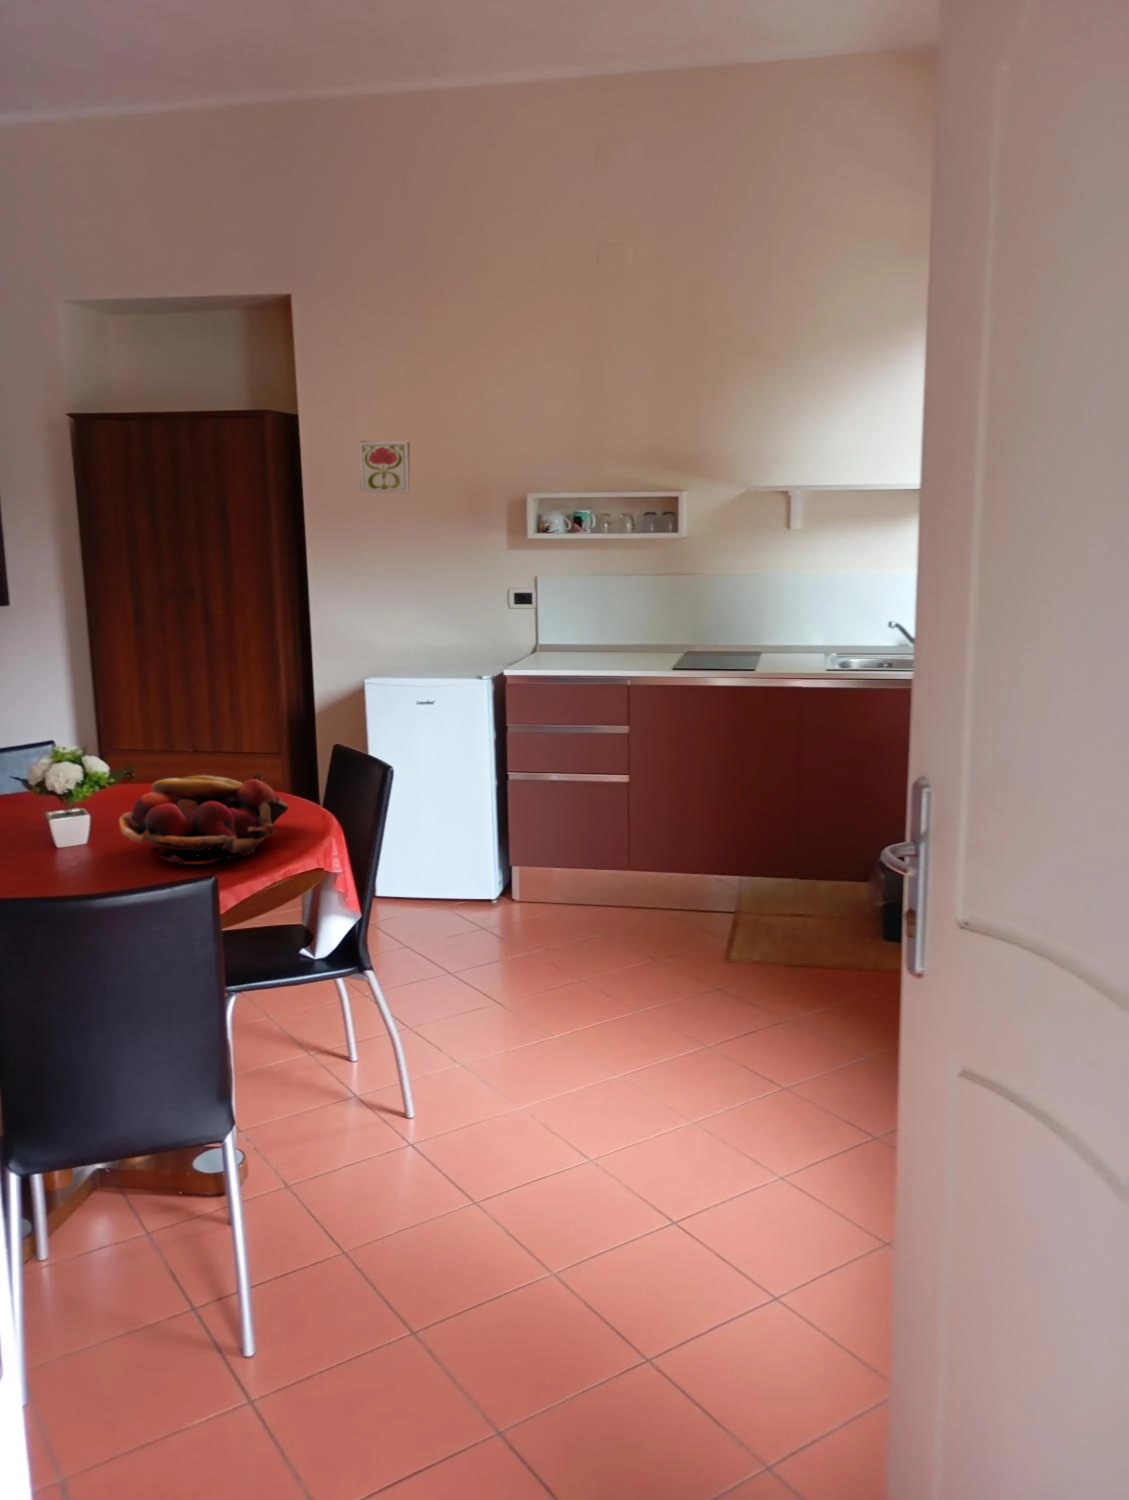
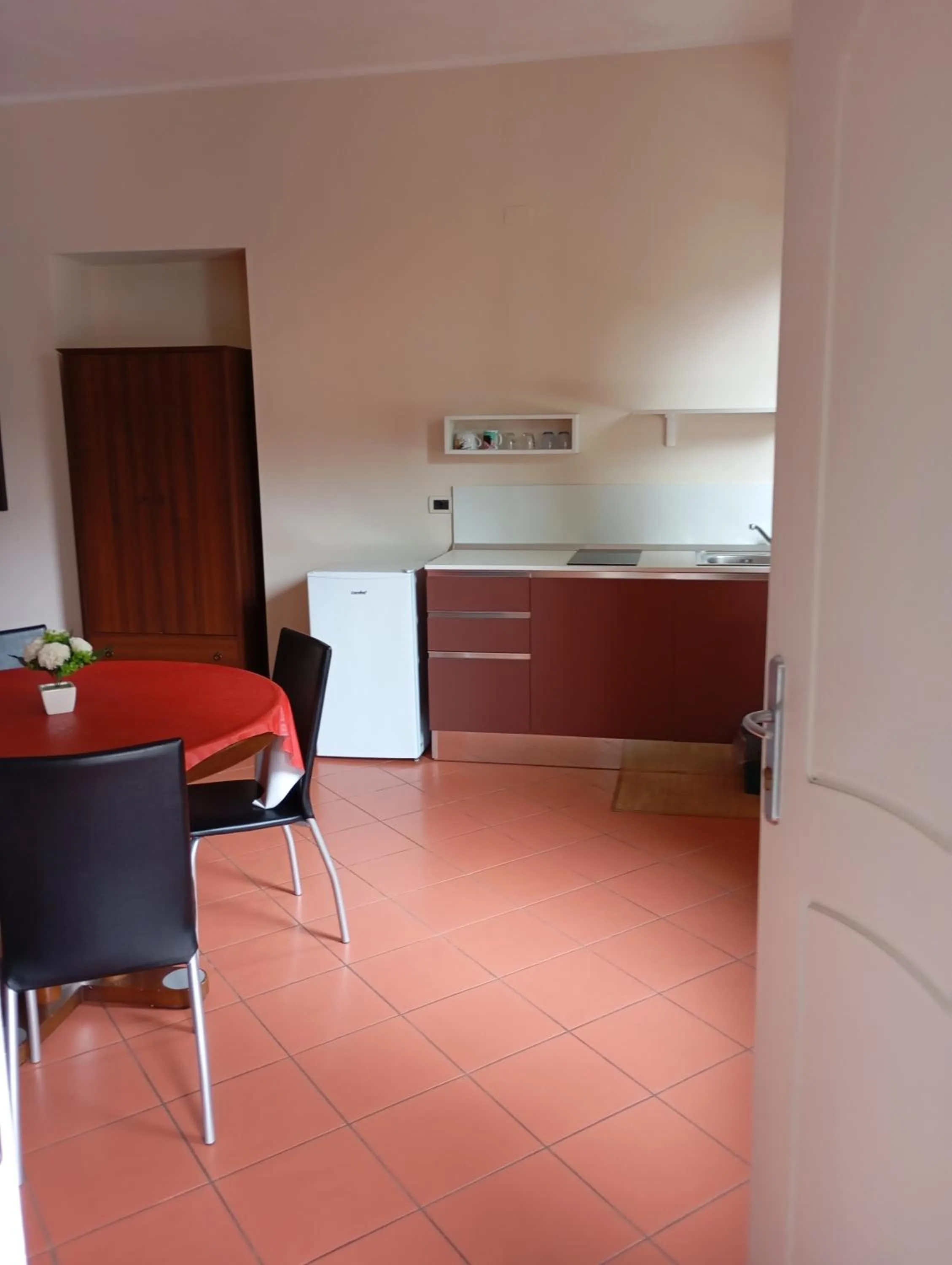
- fruit basket [119,775,289,864]
- decorative tile [359,440,410,493]
